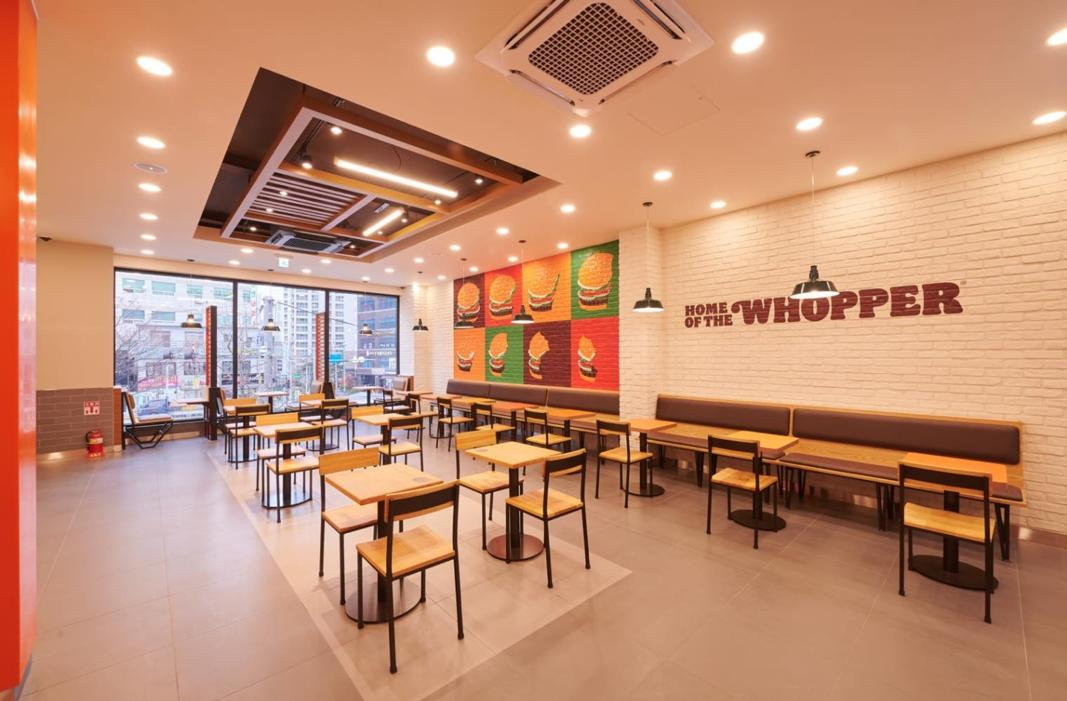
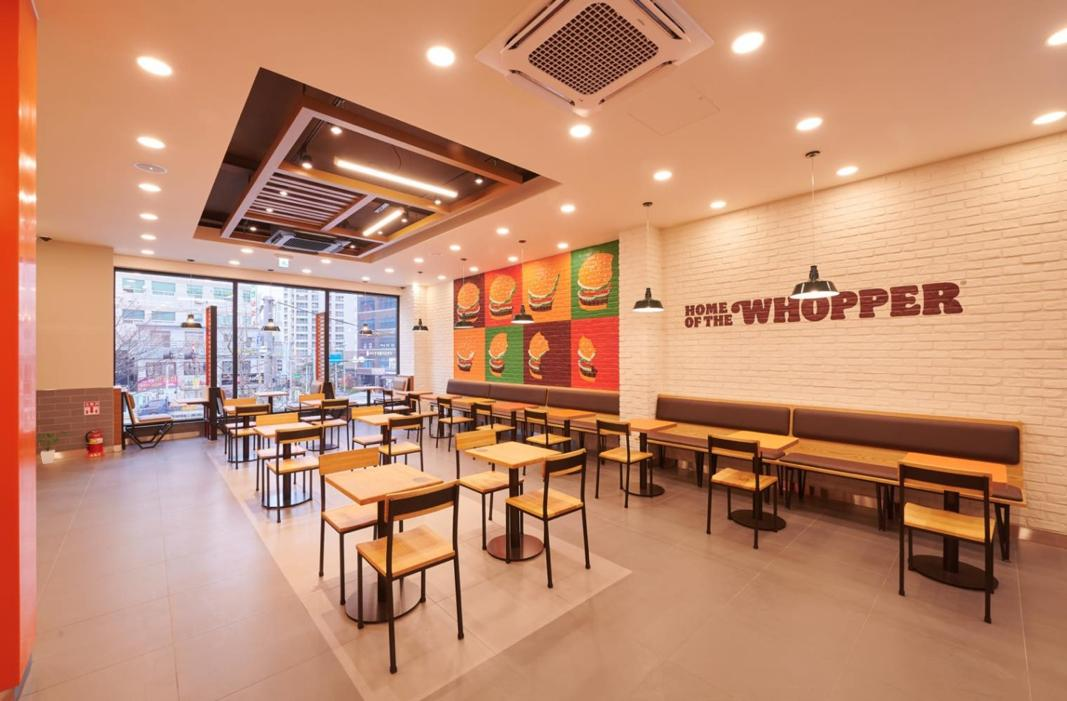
+ house plant [36,430,69,465]
